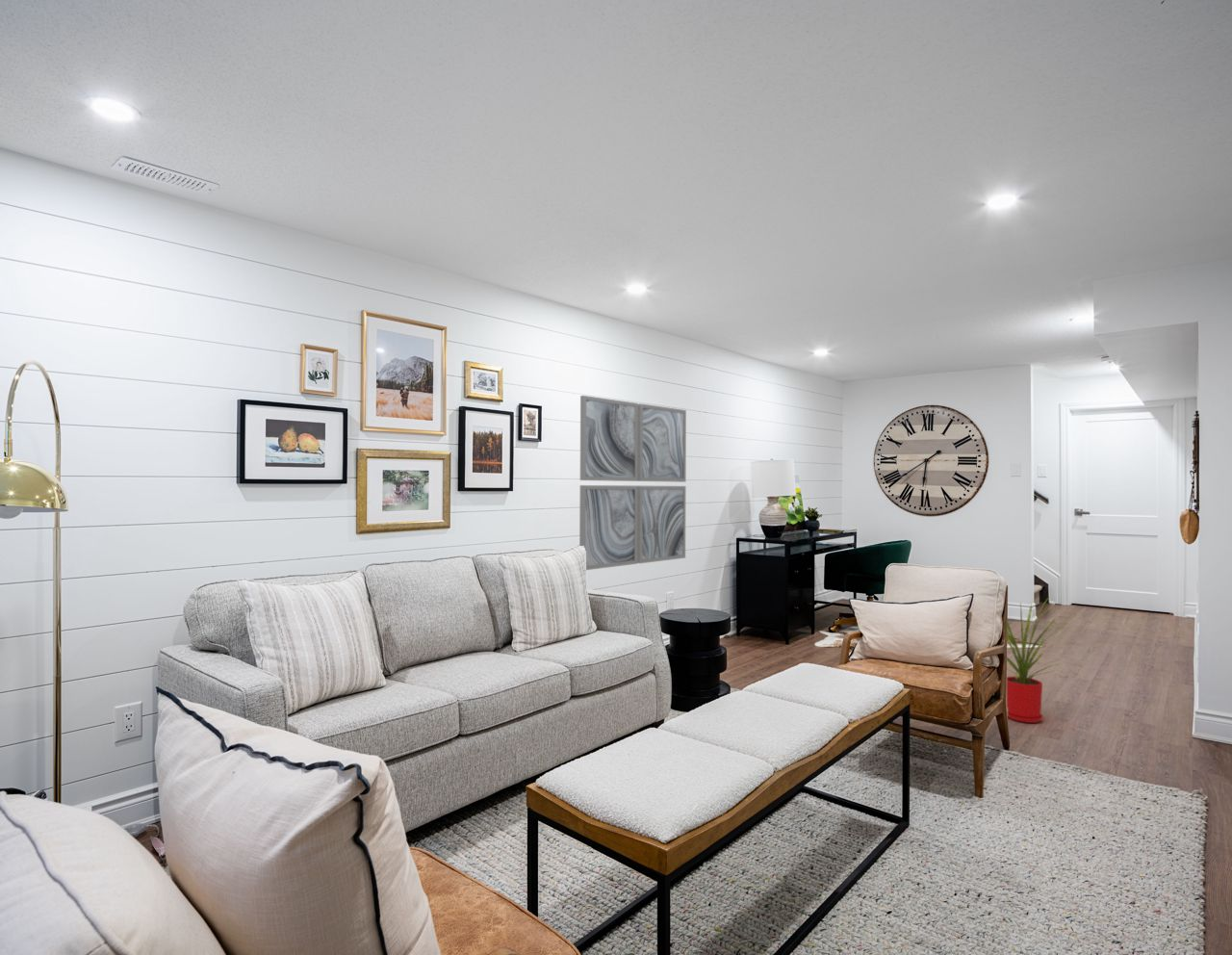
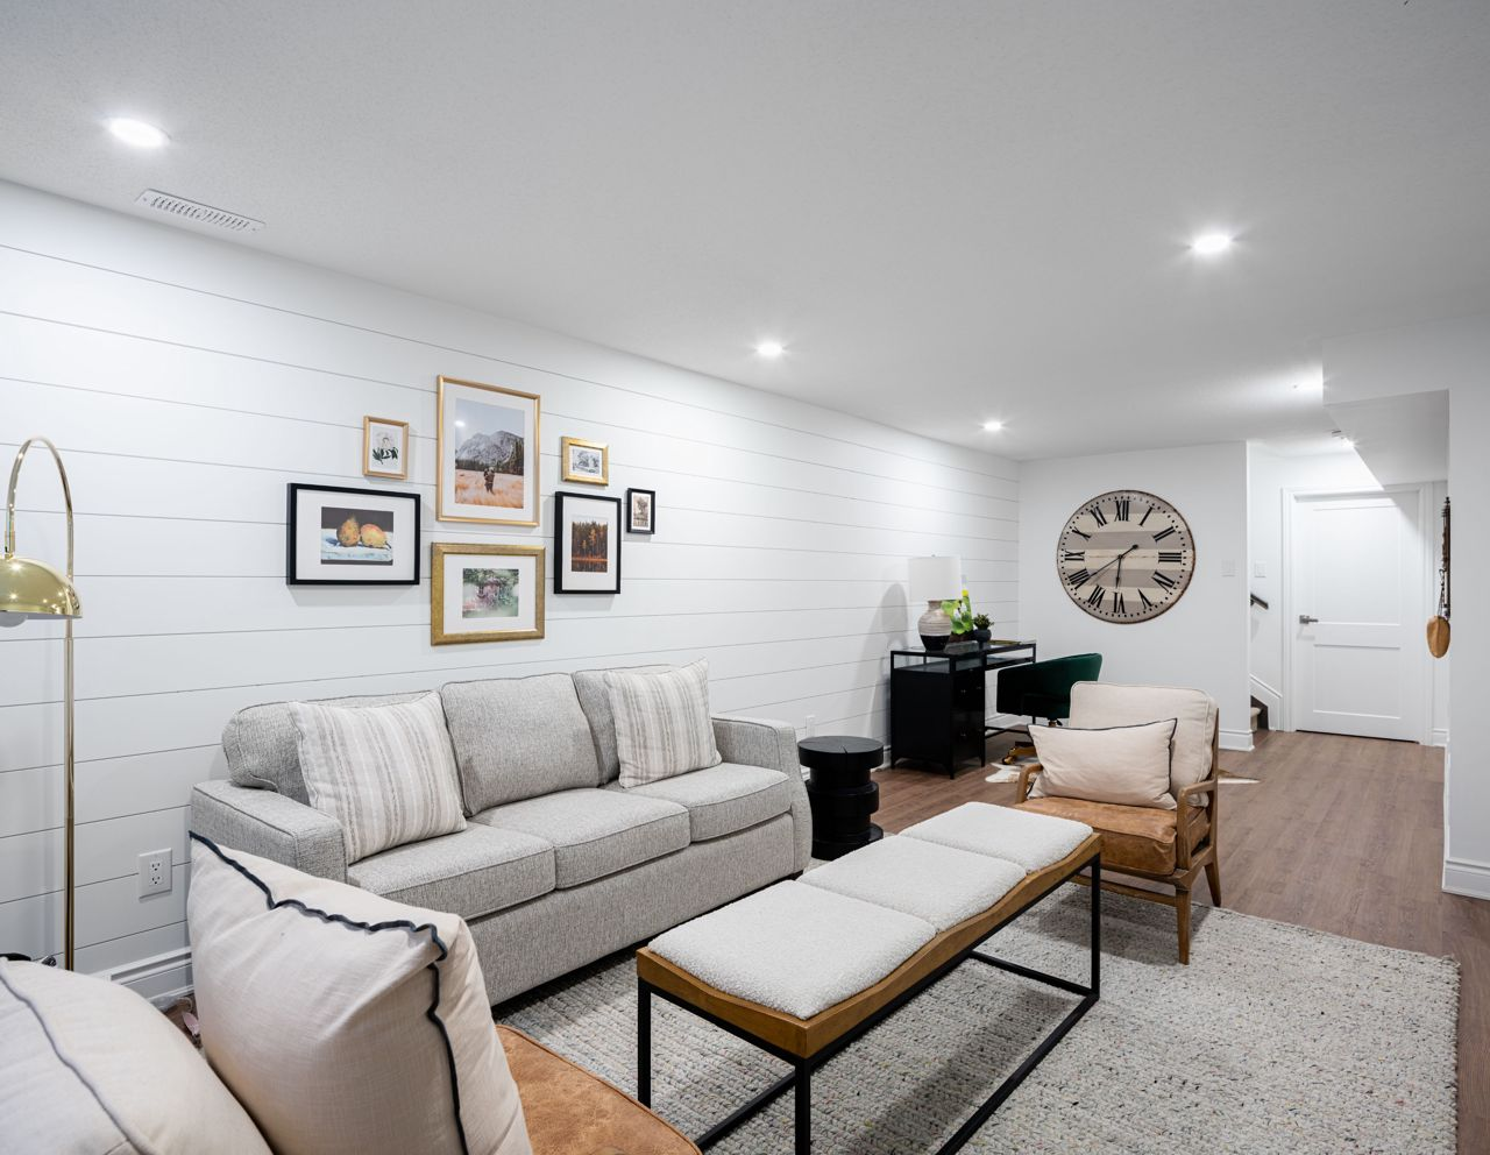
- house plant [1006,596,1078,724]
- wall art [578,395,687,571]
